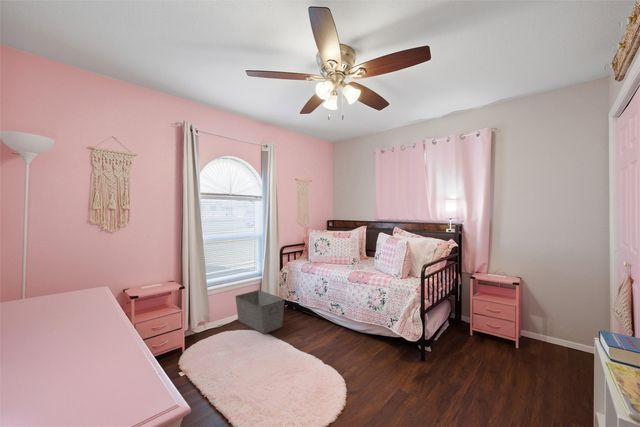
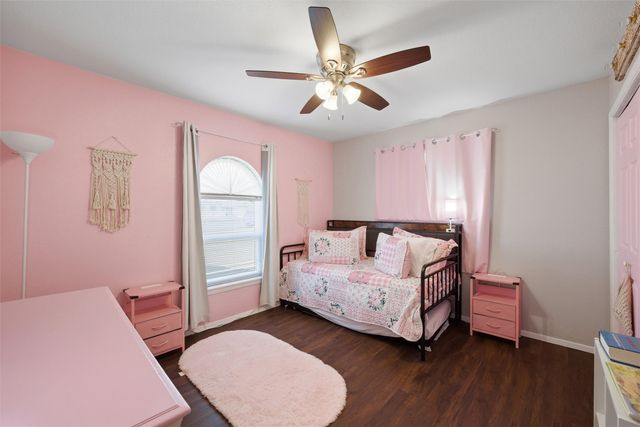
- storage bin [234,289,286,335]
